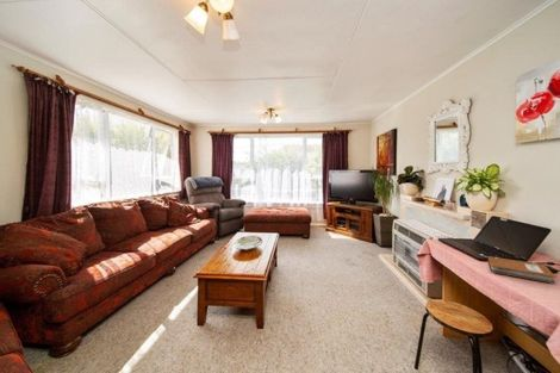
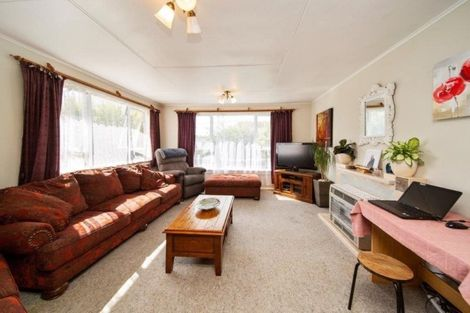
- notebook [486,255,556,285]
